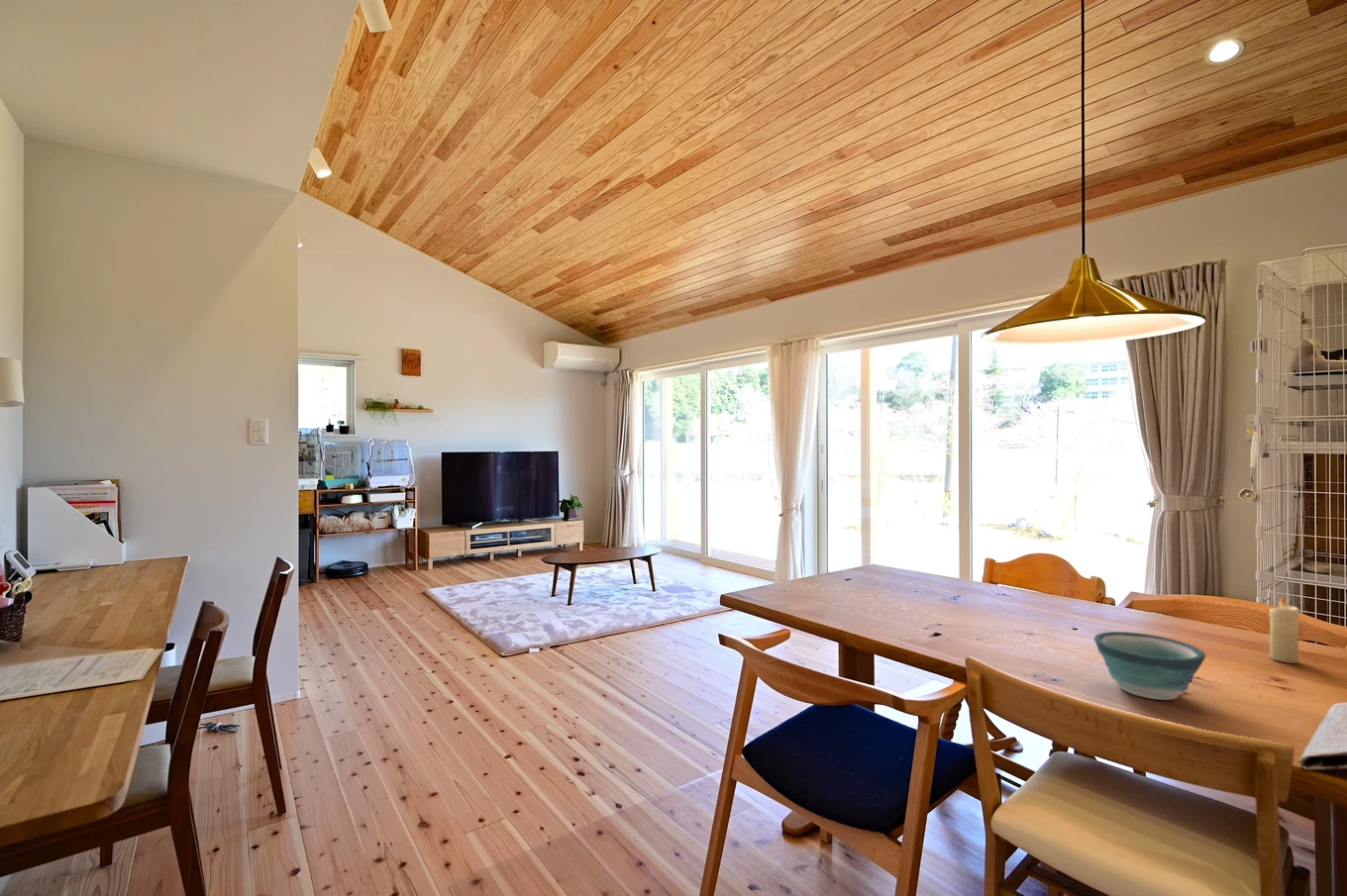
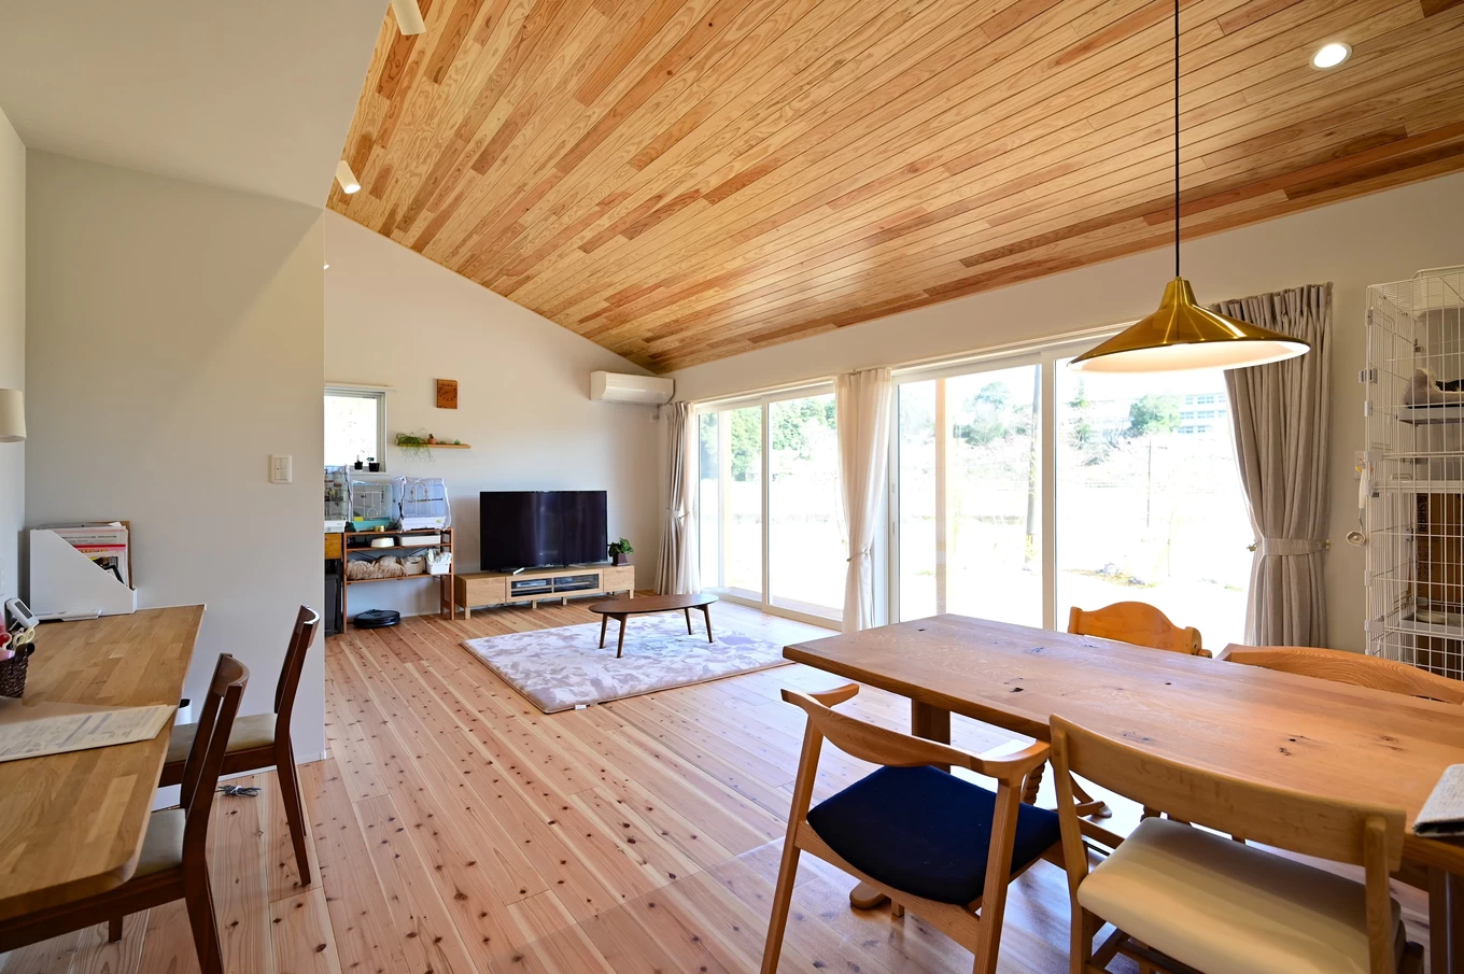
- candle [1268,595,1300,664]
- bowl [1093,631,1206,701]
